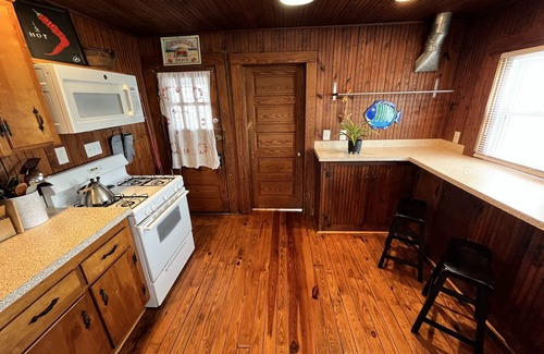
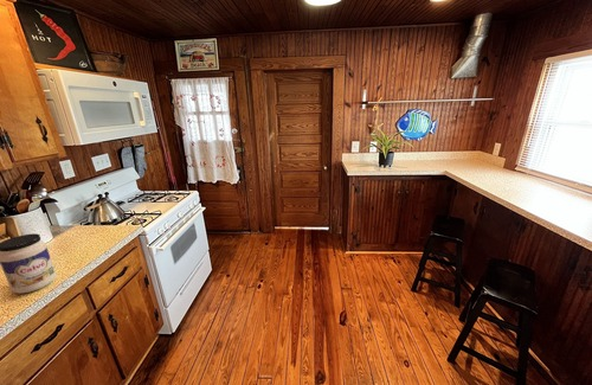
+ jar [0,232,57,295]
